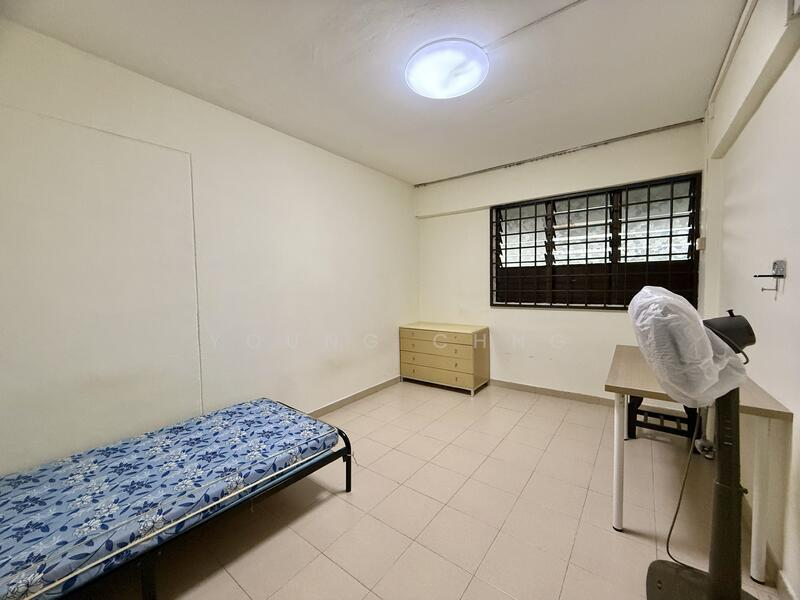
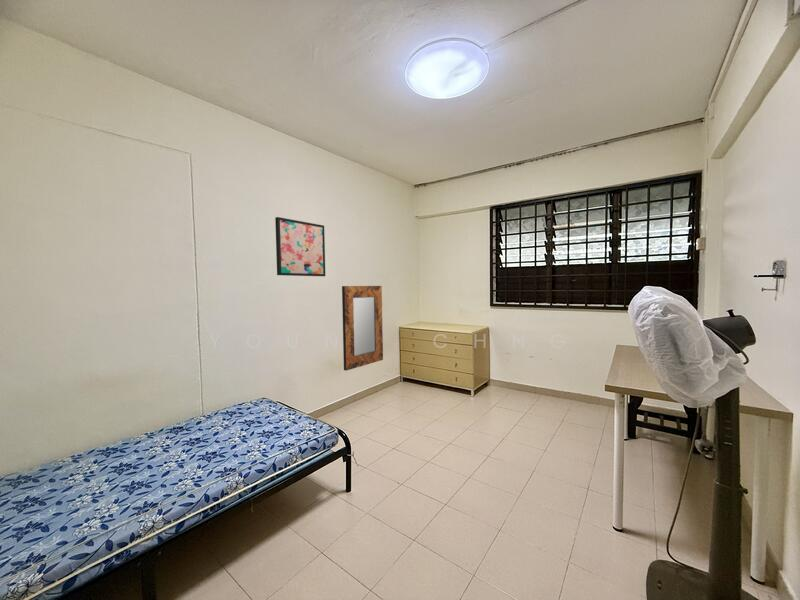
+ home mirror [341,285,384,372]
+ wall art [274,216,326,277]
